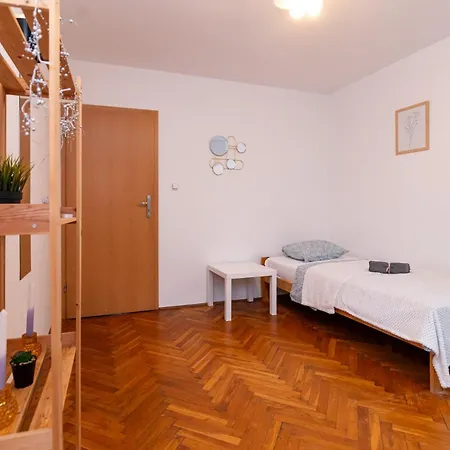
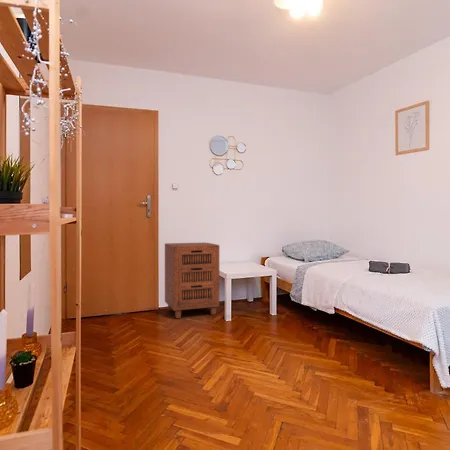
+ cabinet [164,242,220,319]
